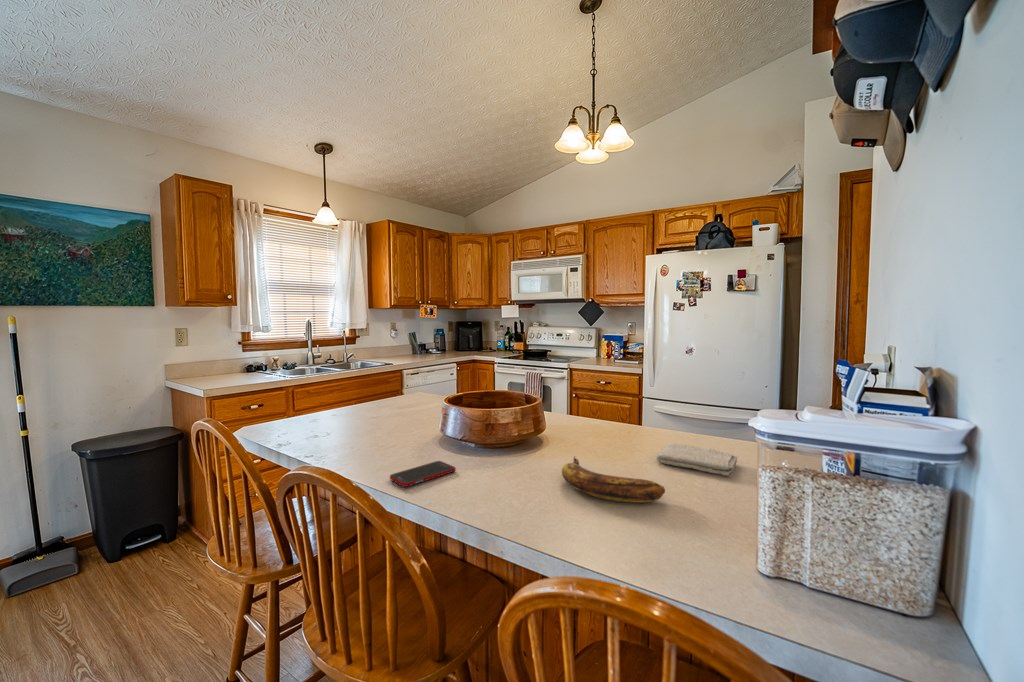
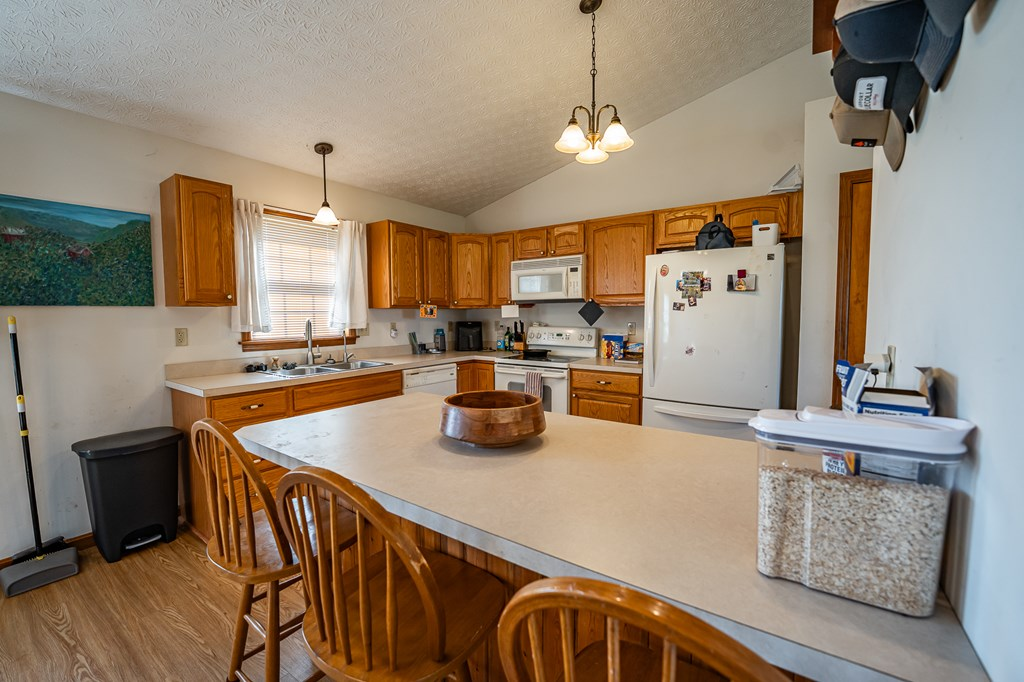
- cell phone [389,460,457,488]
- washcloth [656,442,738,477]
- banana [561,455,666,503]
